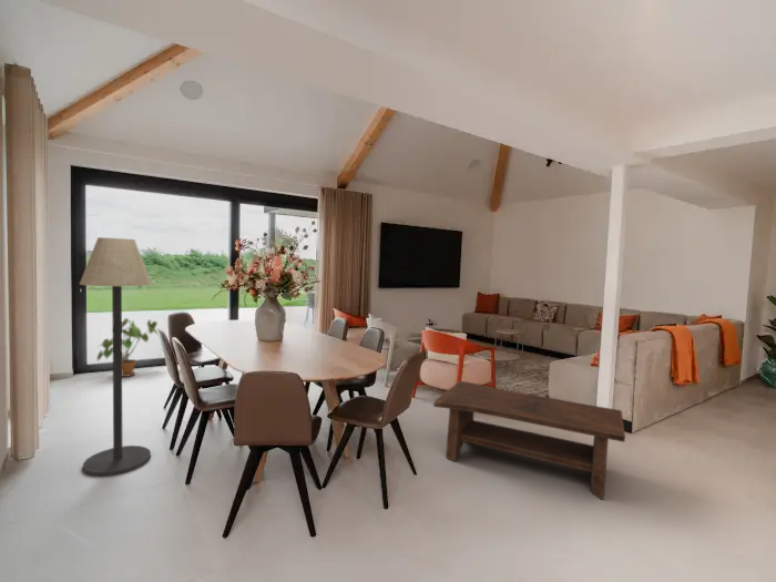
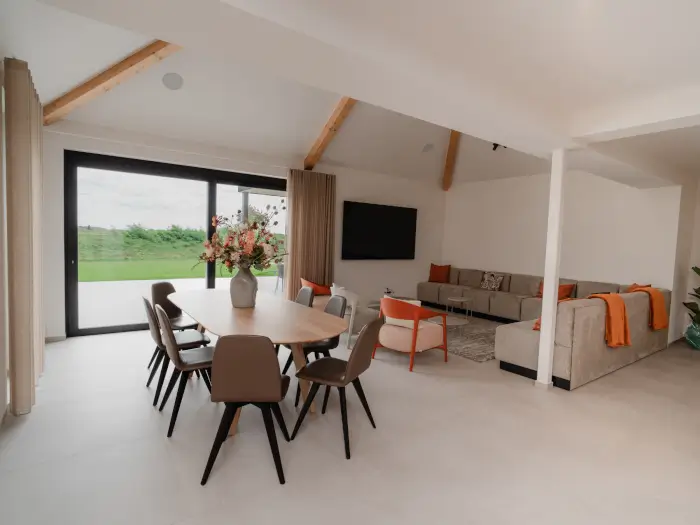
- floor lamp [79,236,153,477]
- coffee table [432,380,626,501]
- house plant [96,317,159,378]
